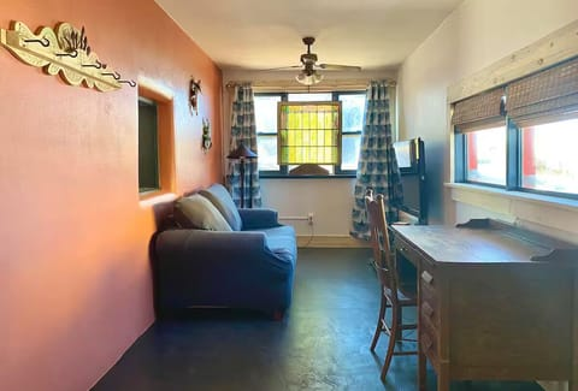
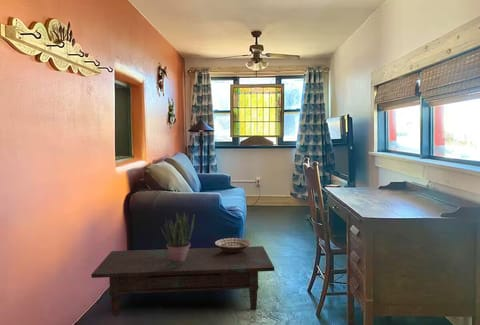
+ coffee table [90,245,275,317]
+ potted plant [160,211,195,262]
+ decorative bowl [214,237,252,254]
